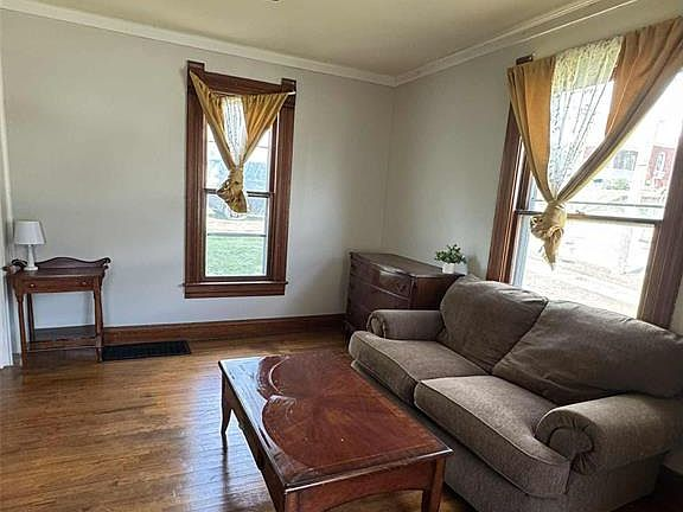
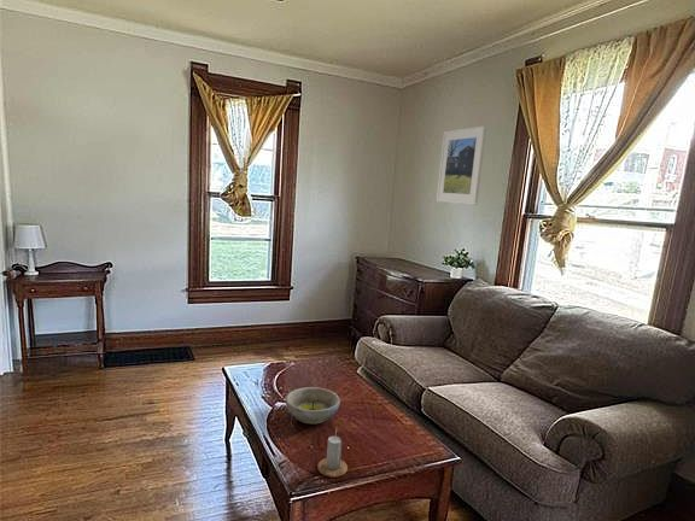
+ candle [316,431,349,479]
+ bowl [285,386,341,426]
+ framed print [436,124,487,206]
